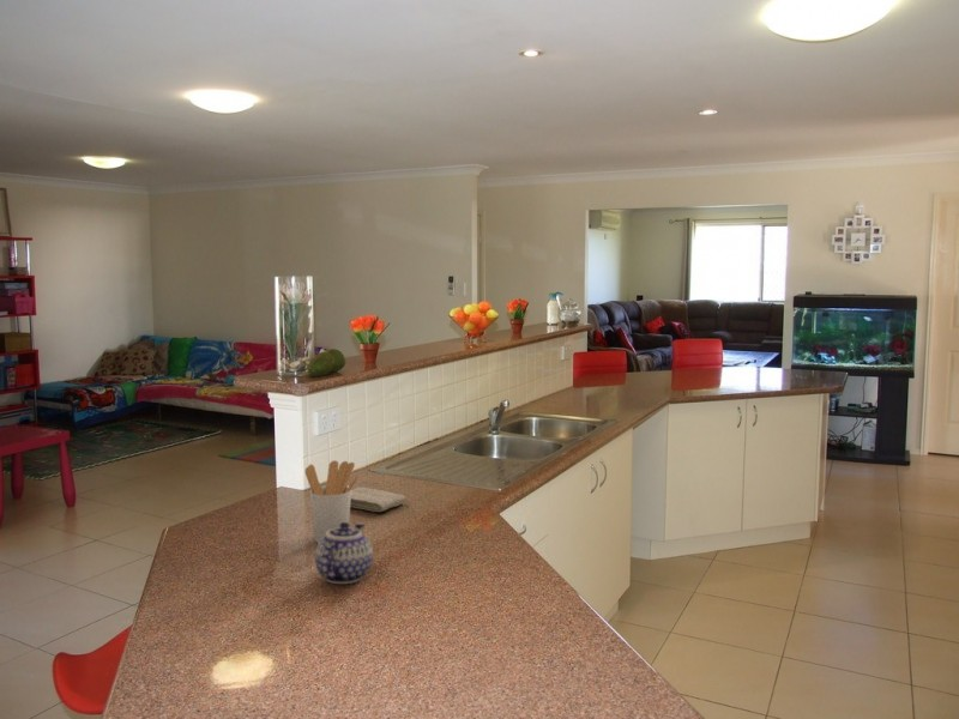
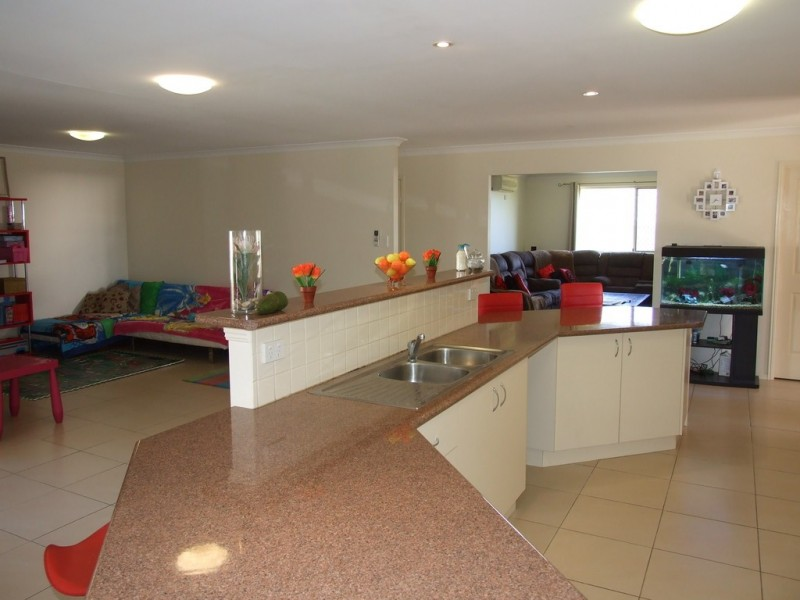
- teapot [314,522,374,585]
- washcloth [350,485,408,513]
- utensil holder [304,459,360,544]
